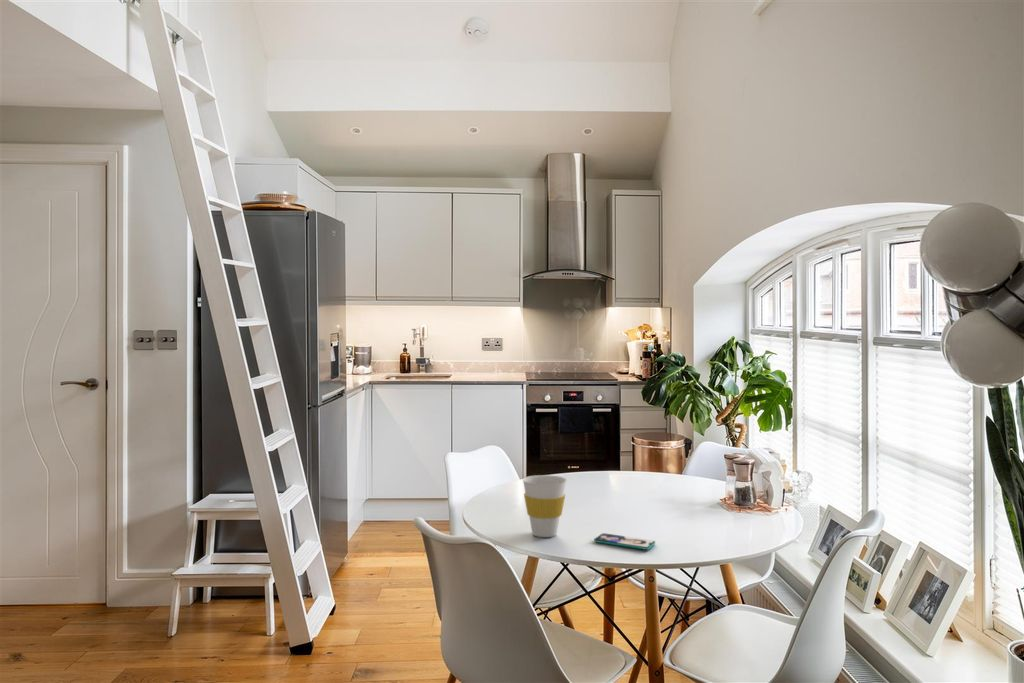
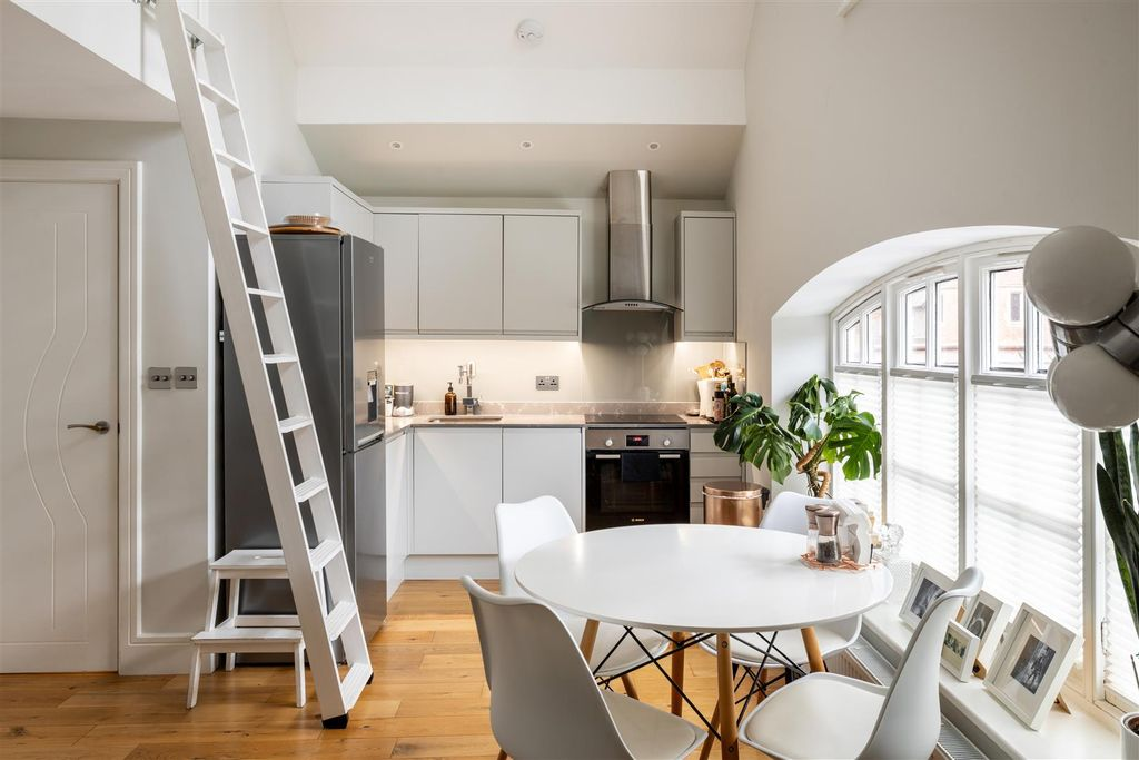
- cup [522,474,568,538]
- smartphone [593,532,656,551]
